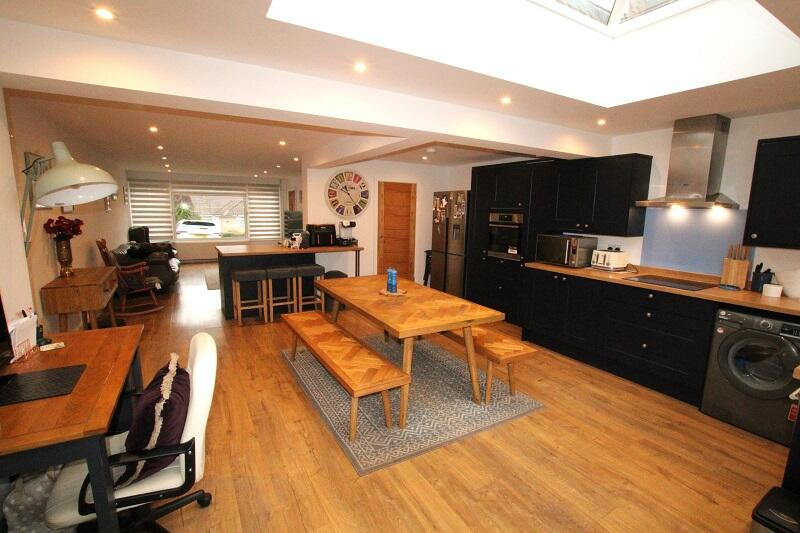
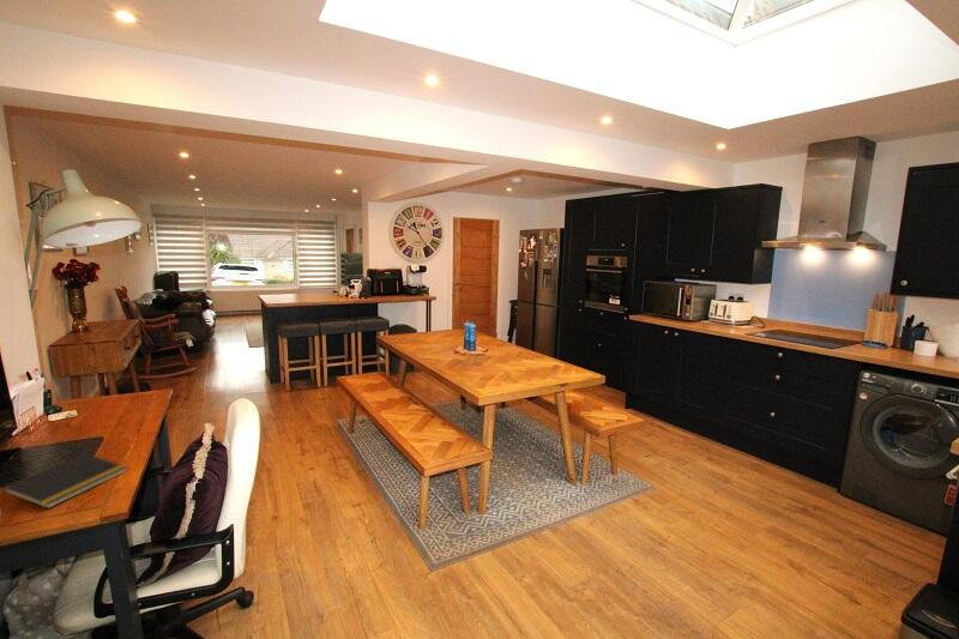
+ notepad [0,452,128,510]
